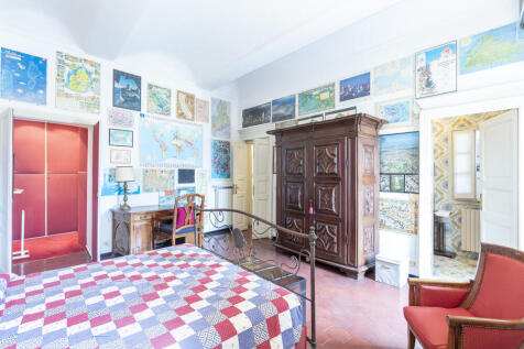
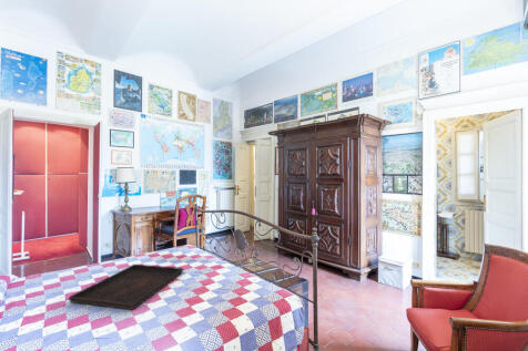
+ serving tray [68,264,184,311]
